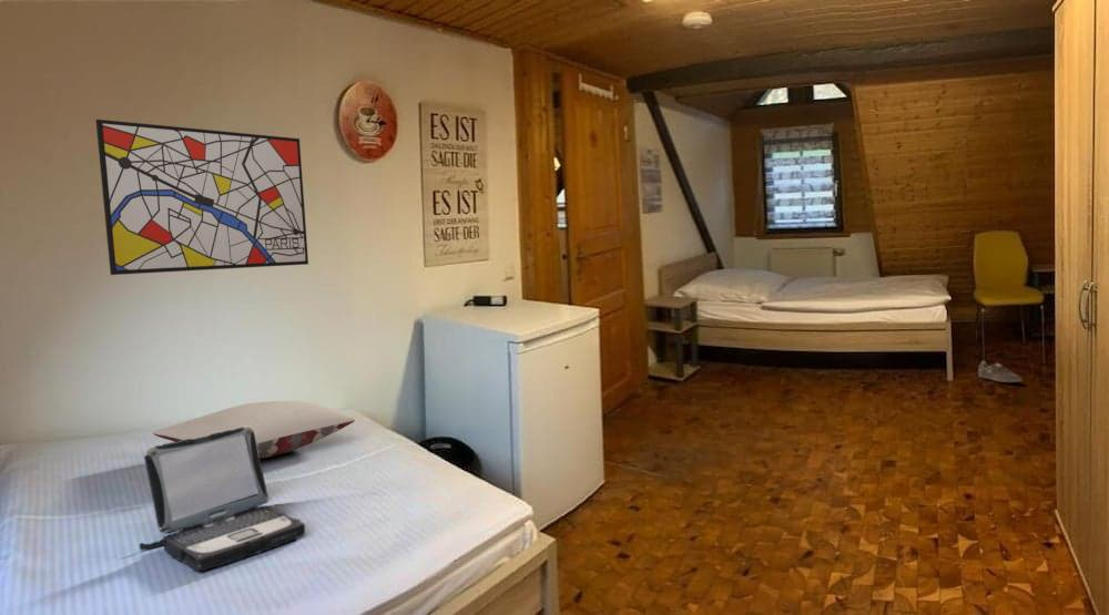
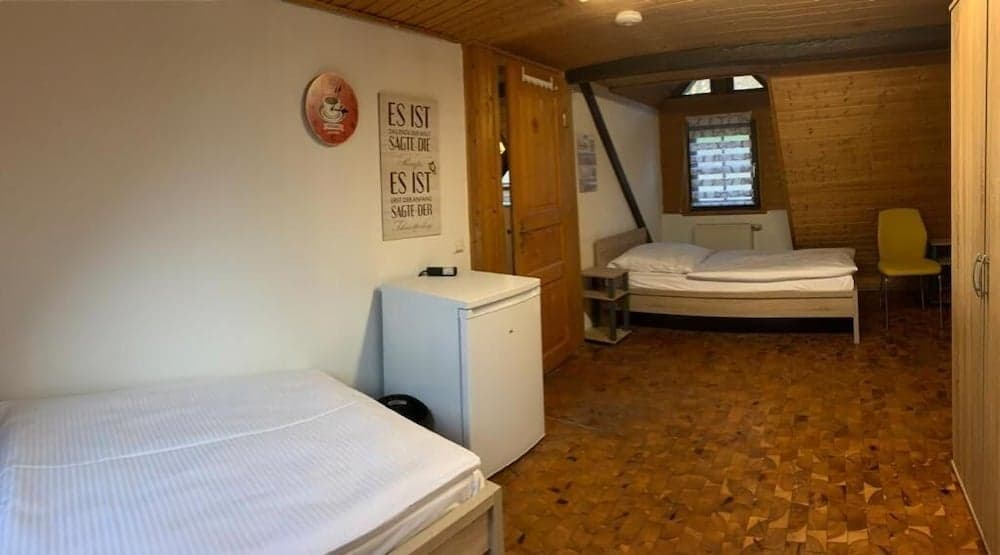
- sneaker [977,360,1024,383]
- pillow [152,400,356,459]
- laptop [139,427,306,572]
- wall art [94,119,309,276]
